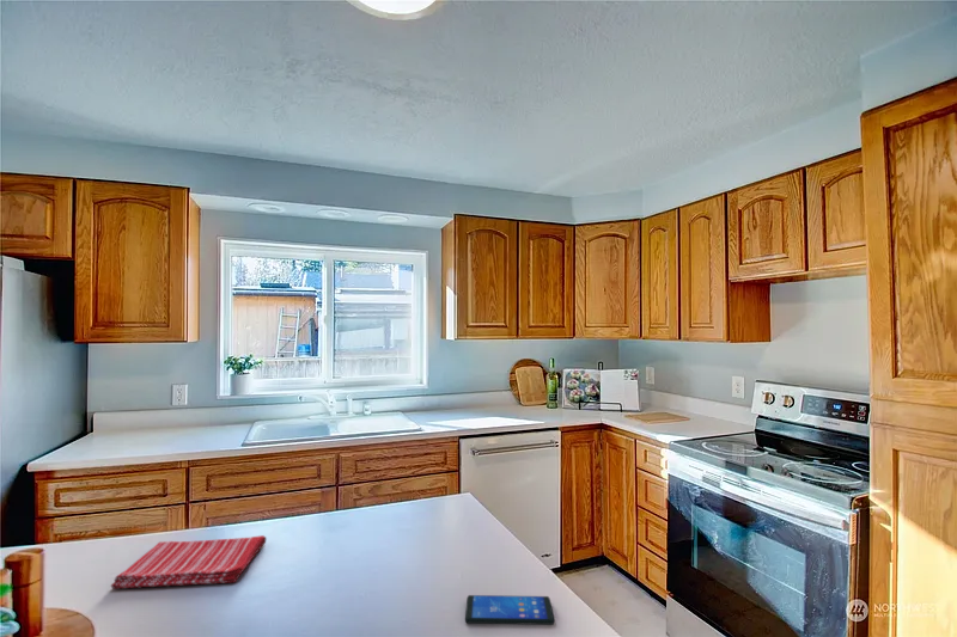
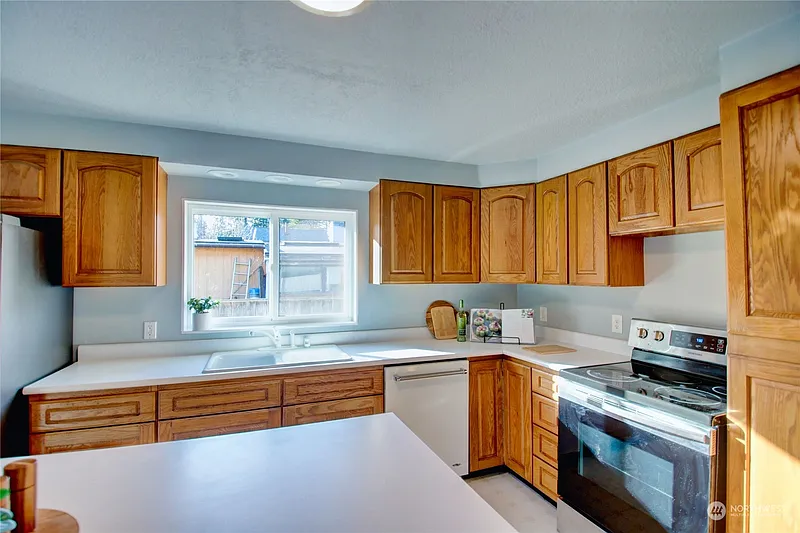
- dish towel [110,534,268,589]
- smartphone [464,594,555,626]
